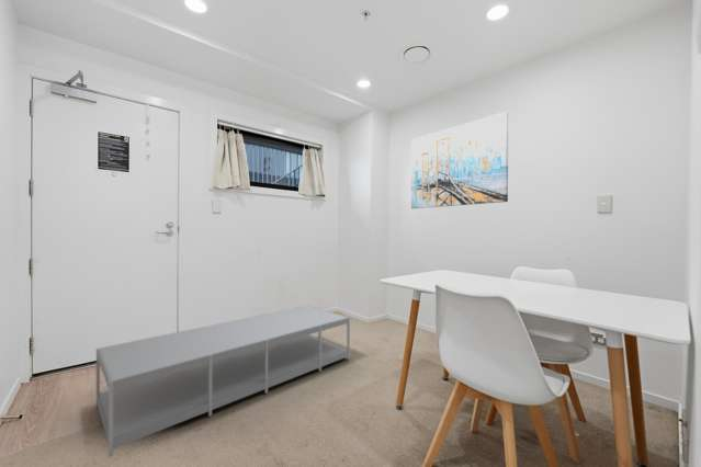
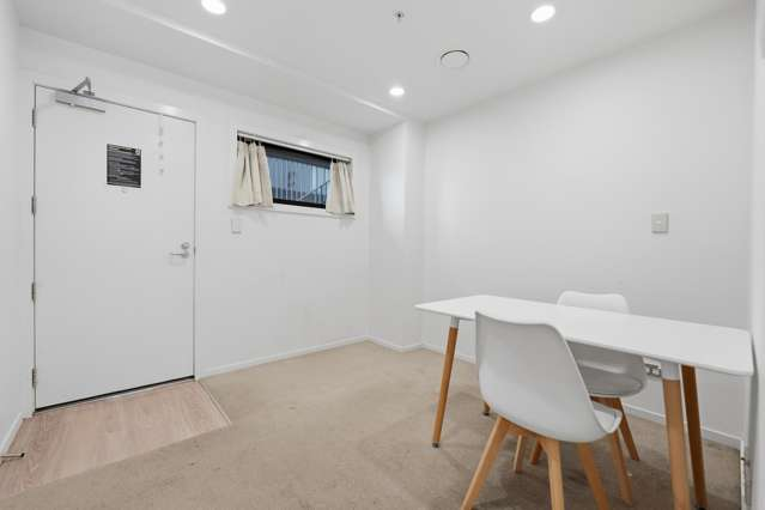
- wall art [410,111,509,209]
- storage bench [95,305,351,458]
